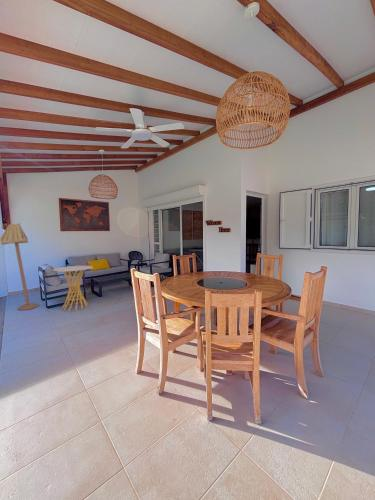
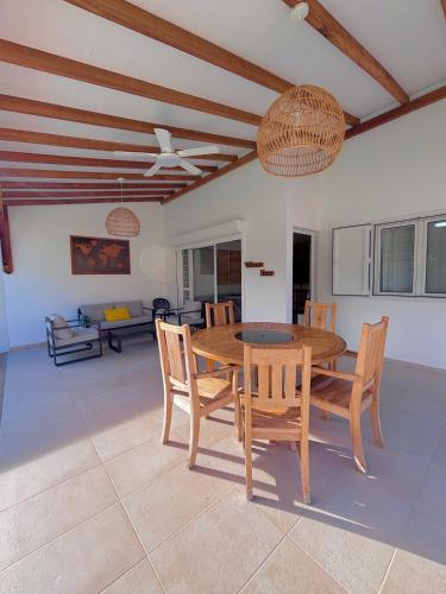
- floor lamp [0,222,40,311]
- side table [52,265,94,312]
